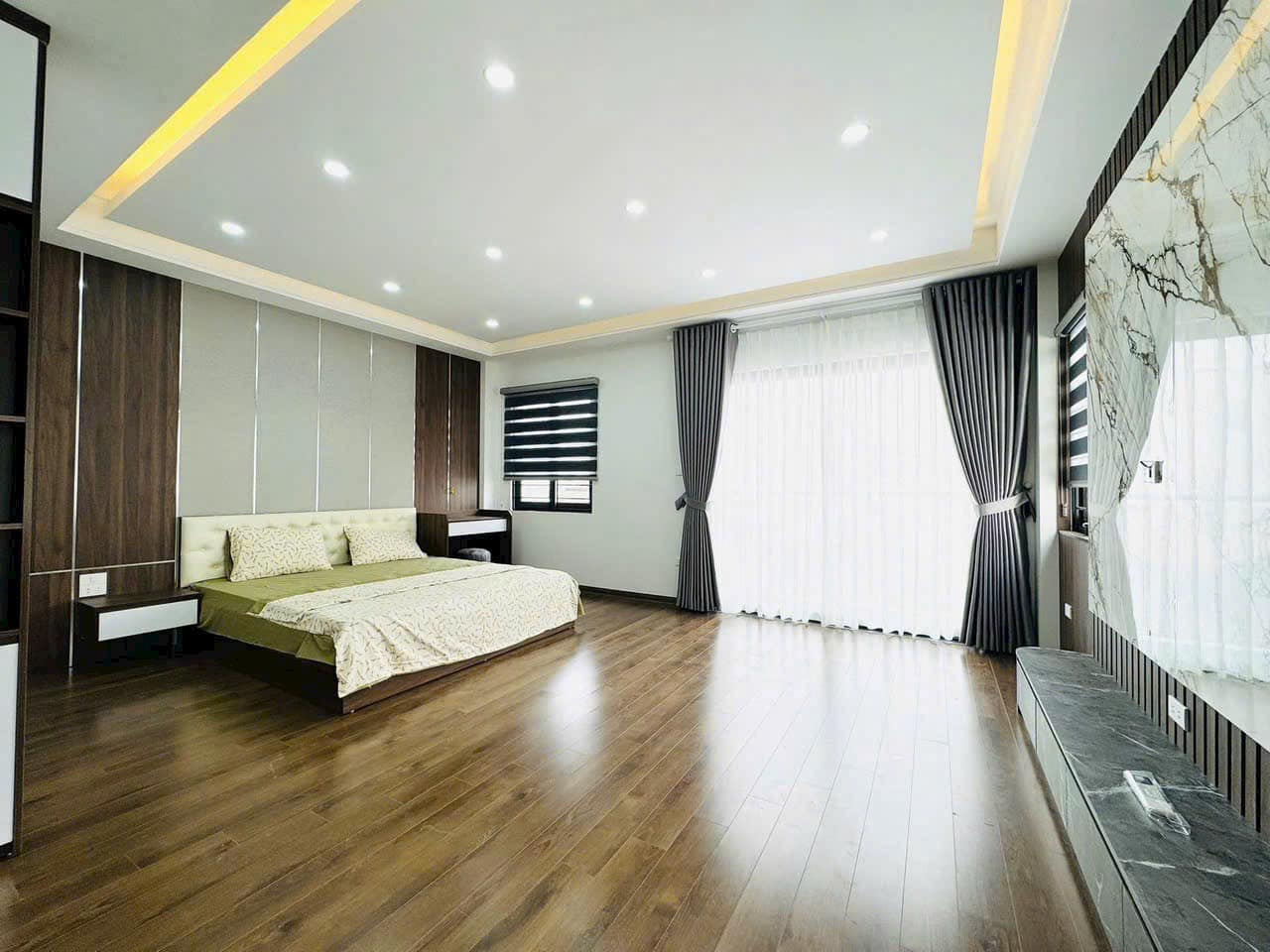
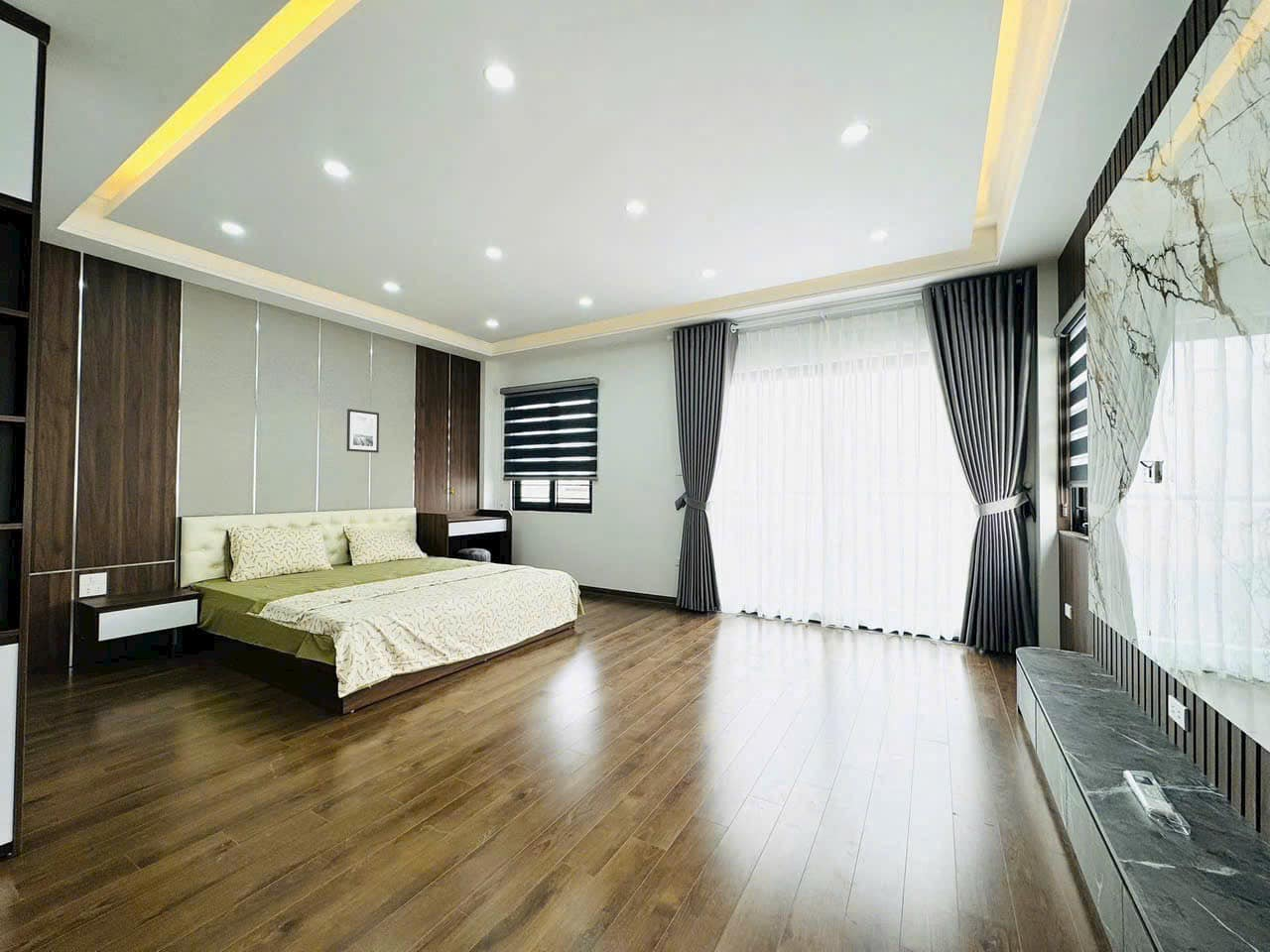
+ wall art [346,408,380,454]
